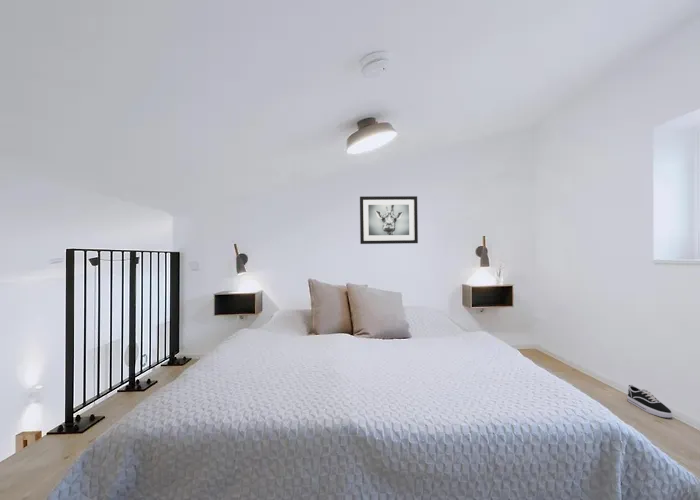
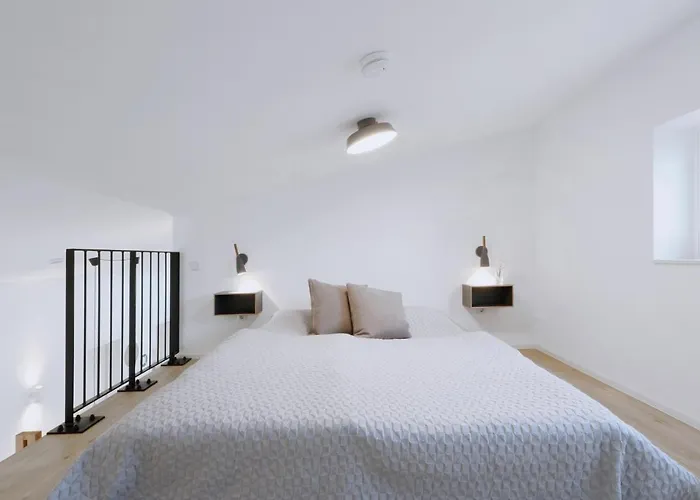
- shoe [626,384,673,419]
- wall art [359,195,419,245]
